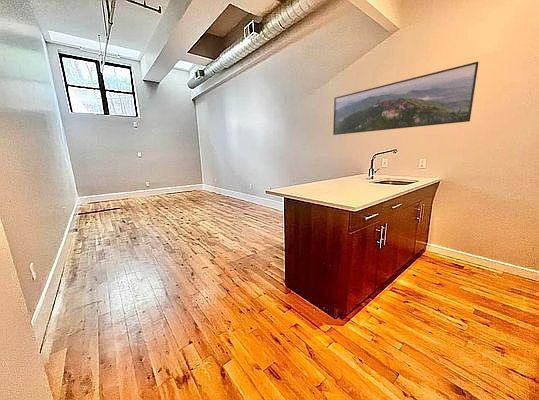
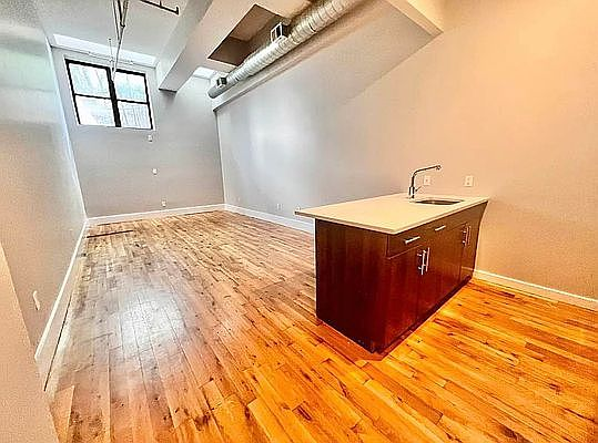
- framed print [332,61,480,136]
